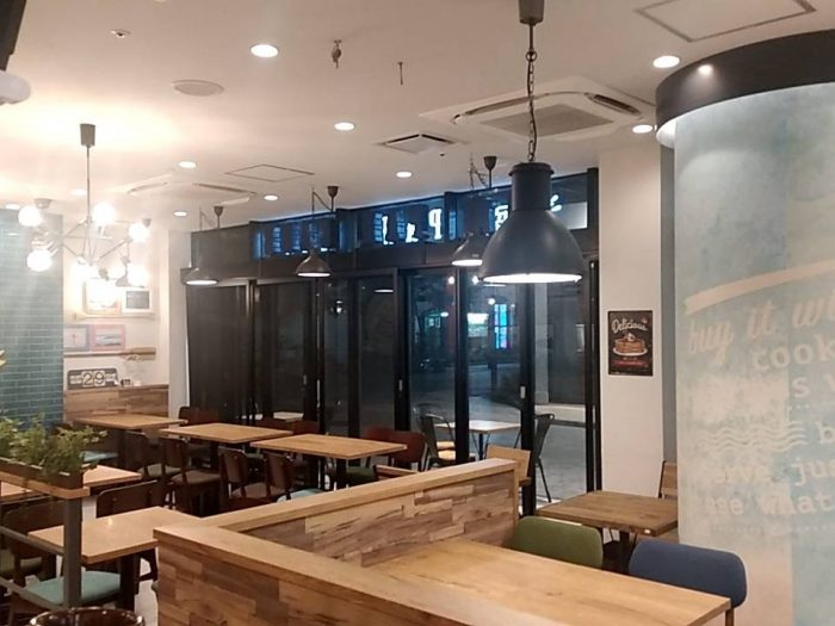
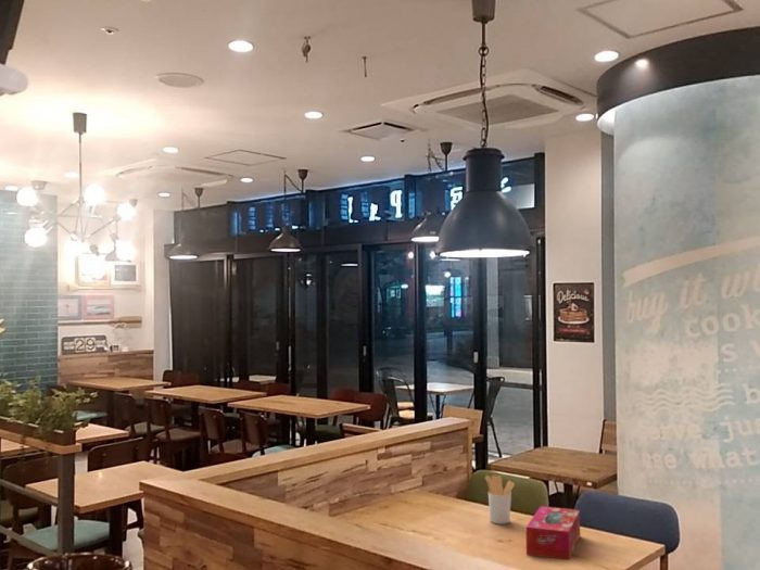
+ tissue box [524,505,581,561]
+ utensil holder [484,474,516,525]
